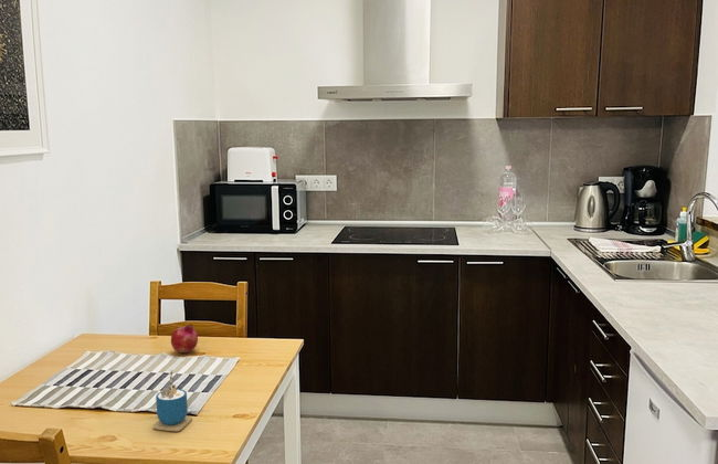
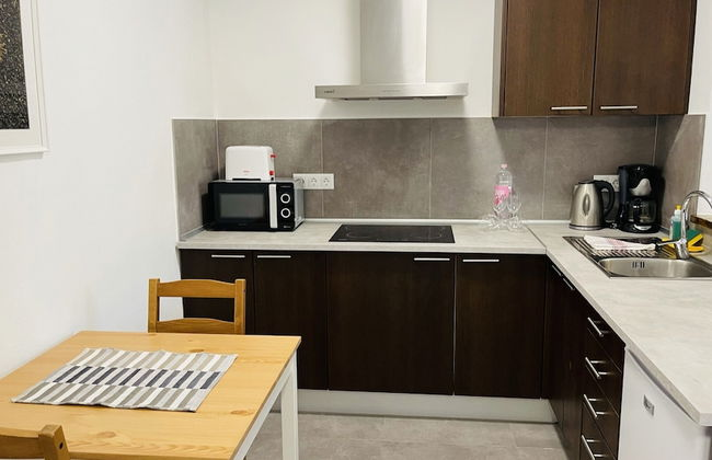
- cup [152,369,193,432]
- fruit [170,323,199,354]
